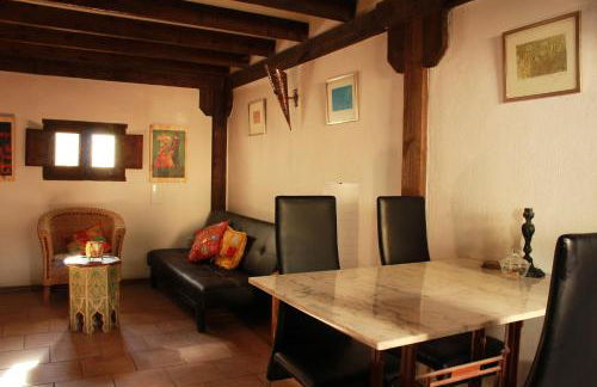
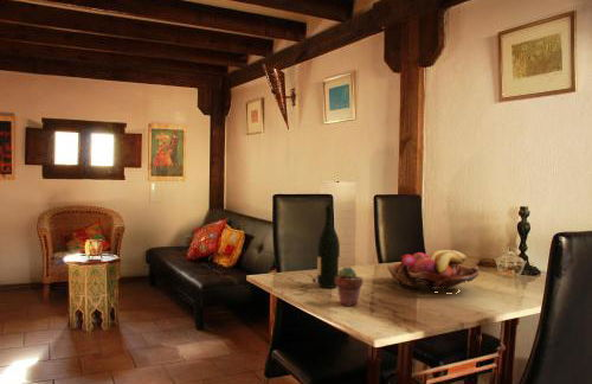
+ wine bottle [311,205,341,289]
+ fruit basket [386,249,481,293]
+ potted succulent [335,265,365,307]
